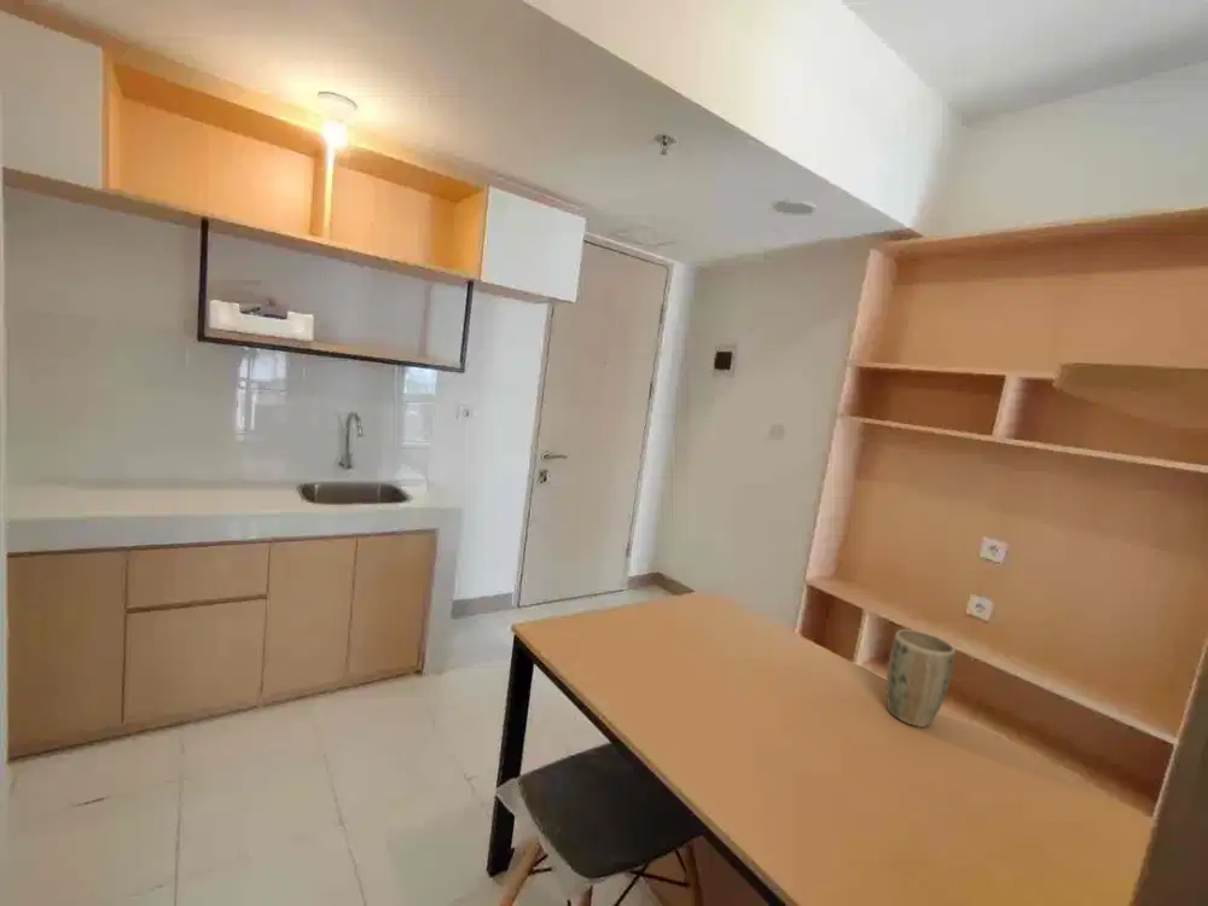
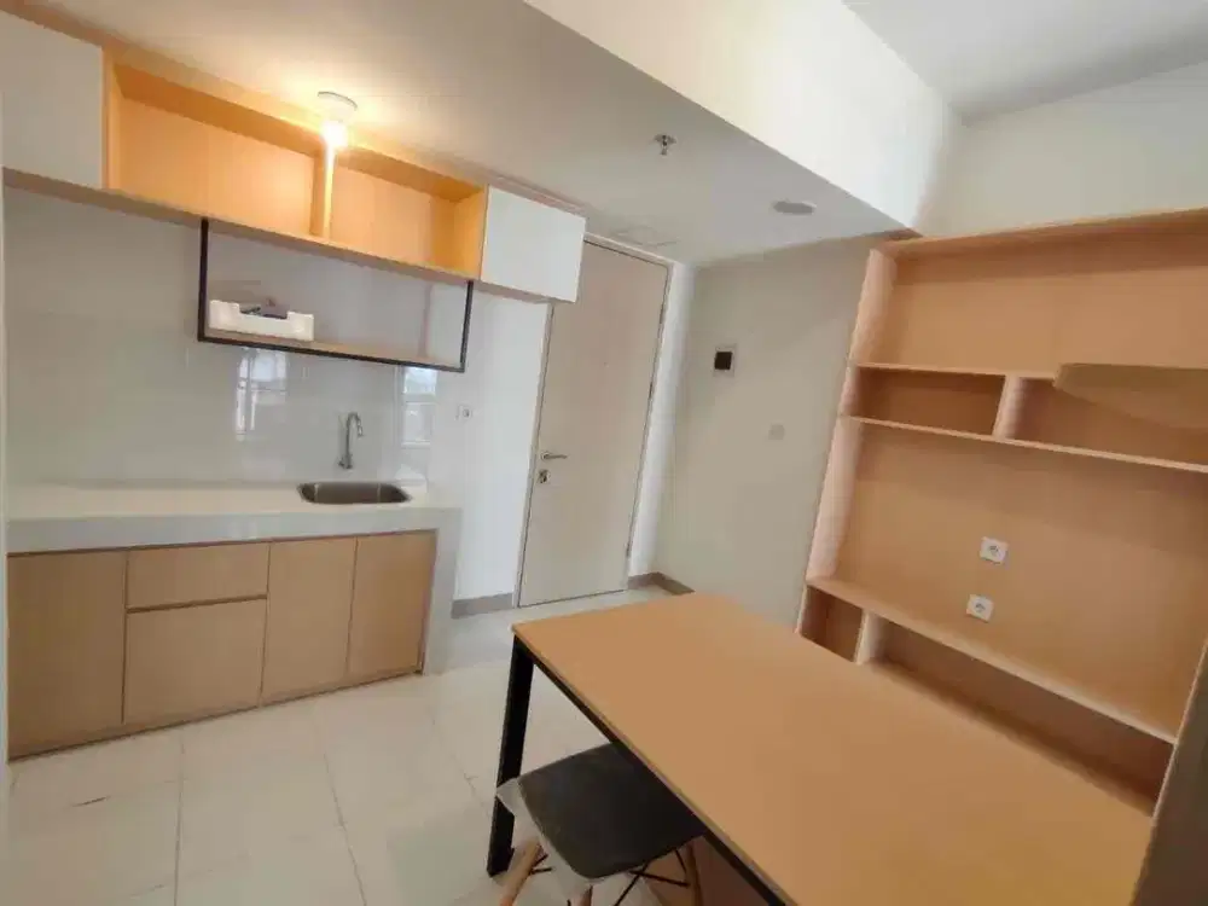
- plant pot [885,628,957,728]
